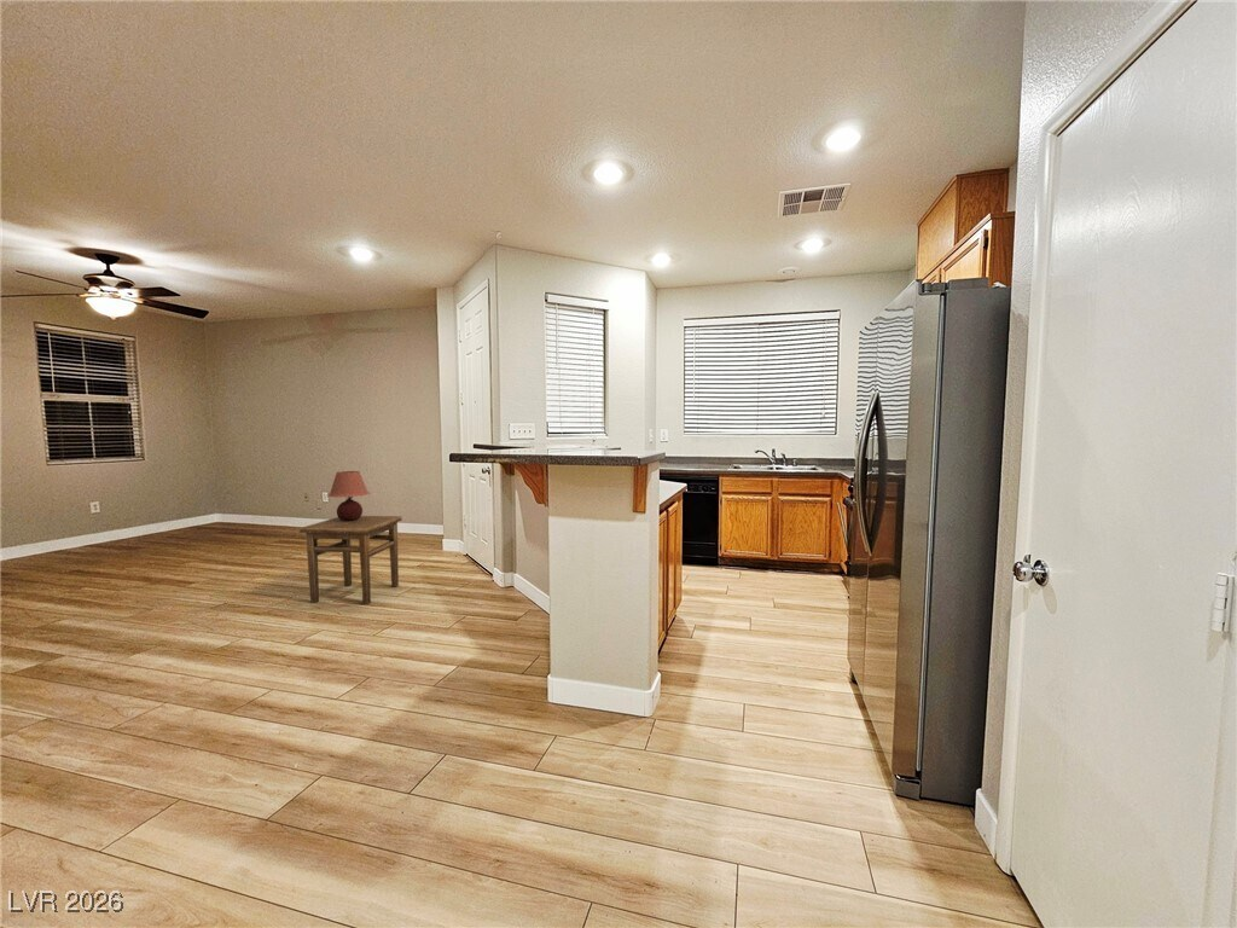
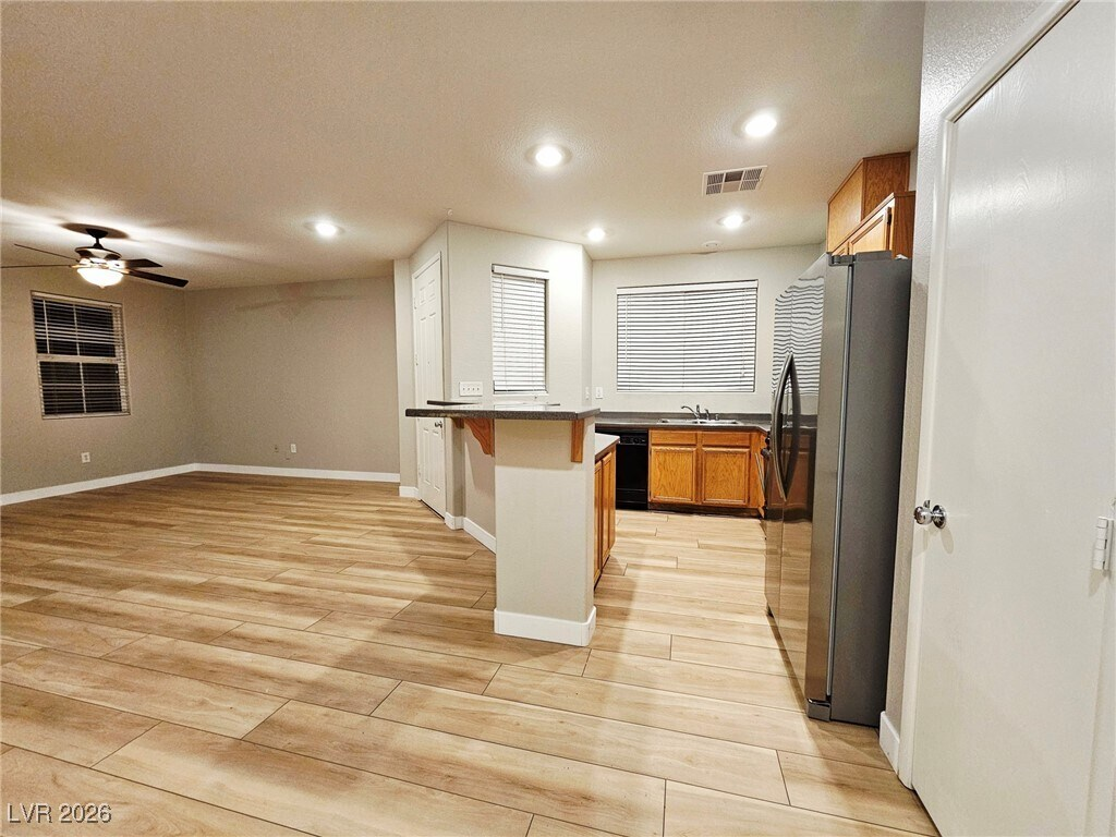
- table lamp [326,470,371,521]
- side table [298,515,403,605]
